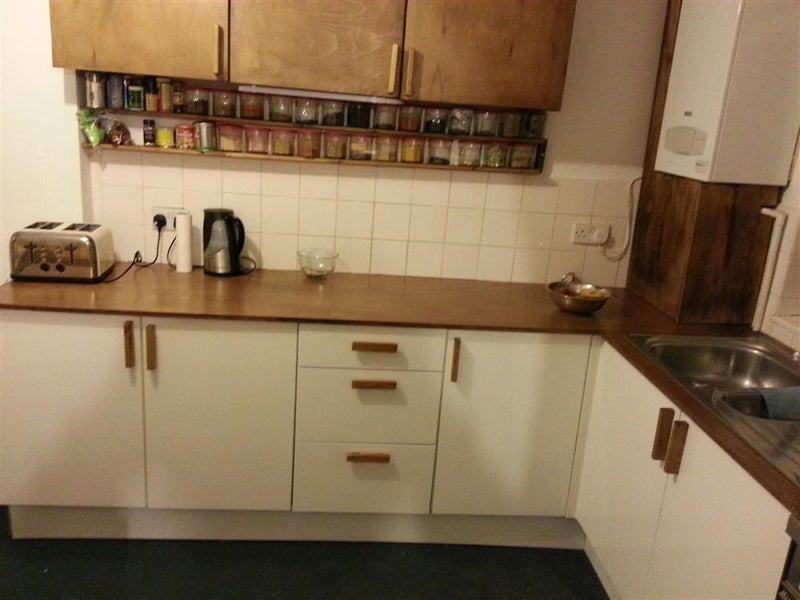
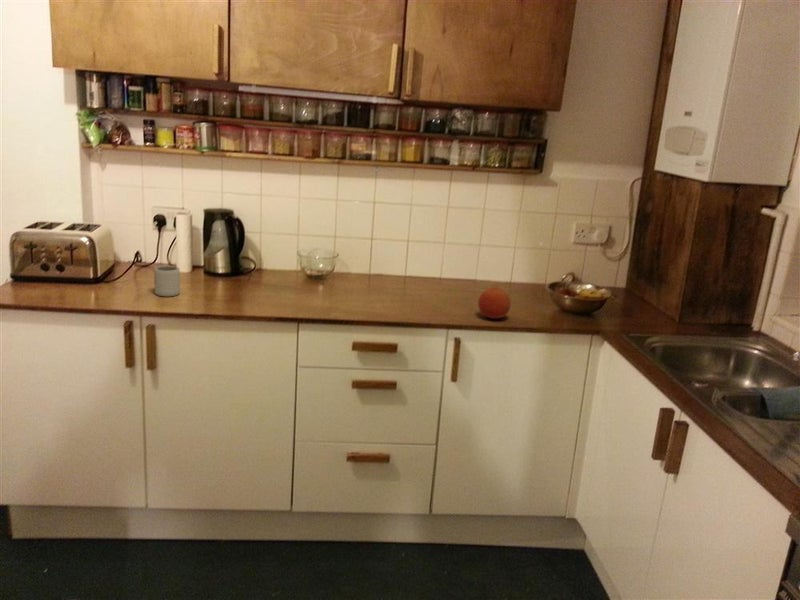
+ cup [153,265,181,297]
+ fruit [477,286,512,320]
